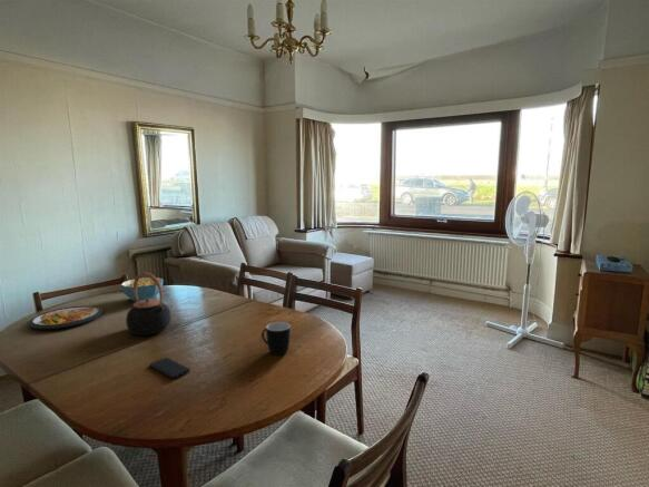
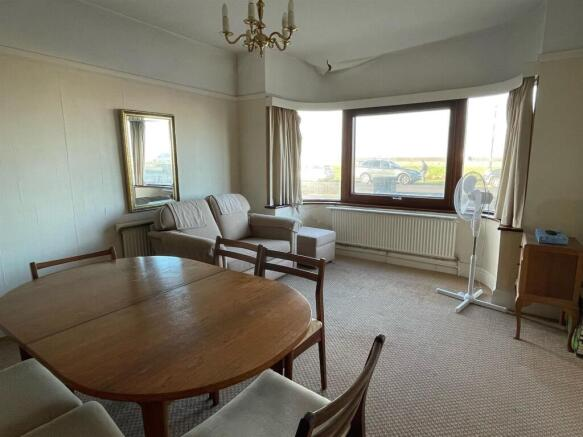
- cereal bowl [120,276,164,301]
- mug [260,321,292,357]
- teapot [125,271,173,337]
- smartphone [149,357,191,380]
- dish [27,305,104,331]
